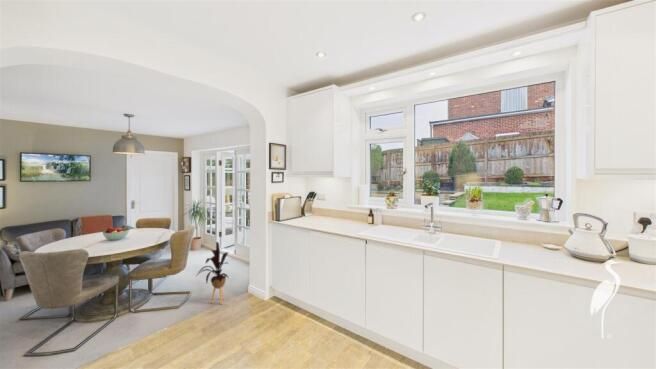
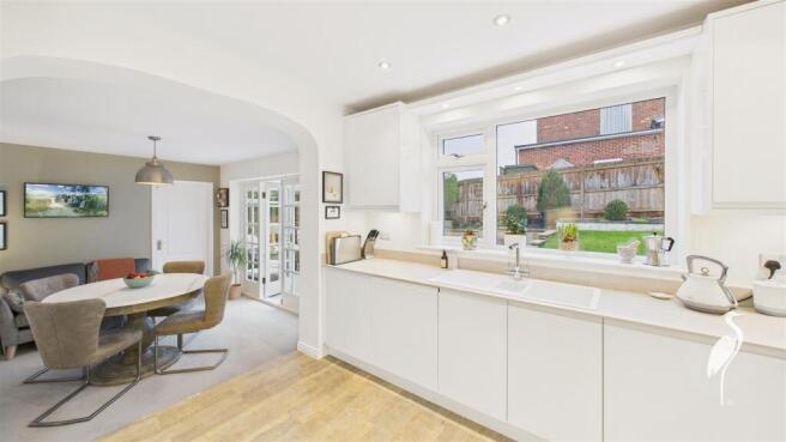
- house plant [194,241,230,305]
